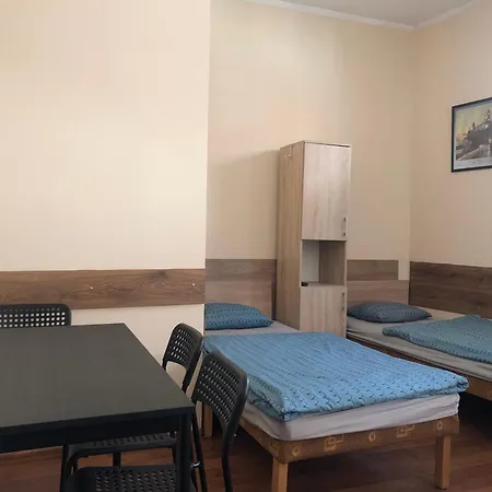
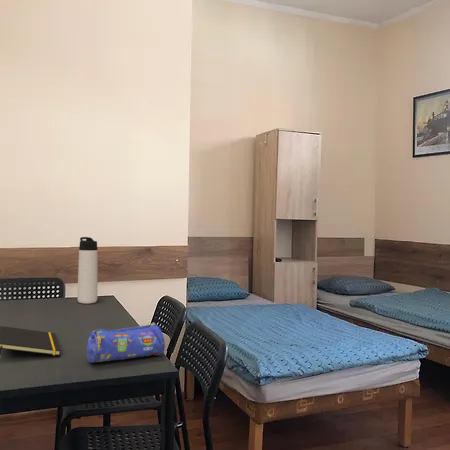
+ pencil case [86,322,166,364]
+ thermos bottle [77,236,99,305]
+ notepad [0,325,62,357]
